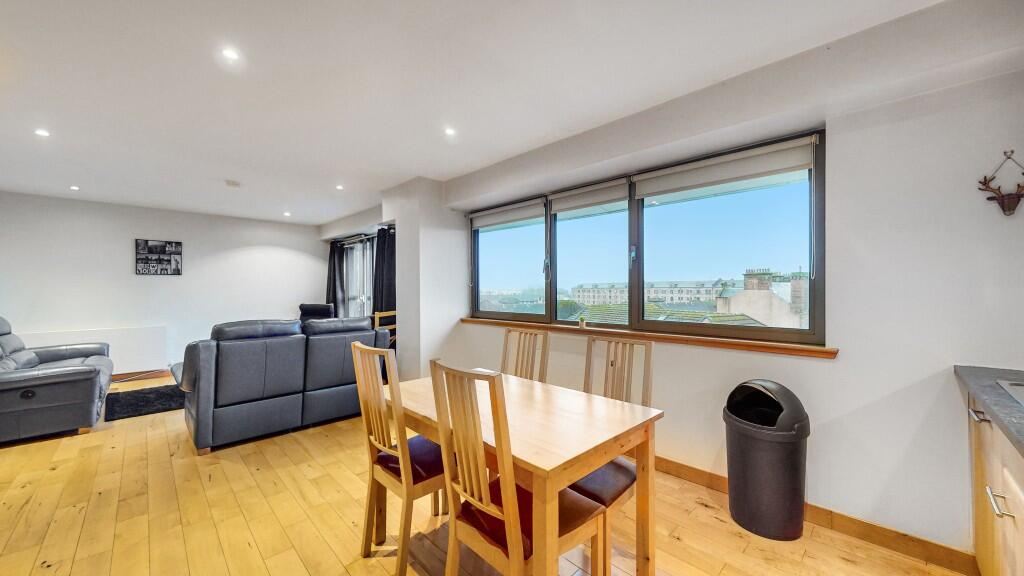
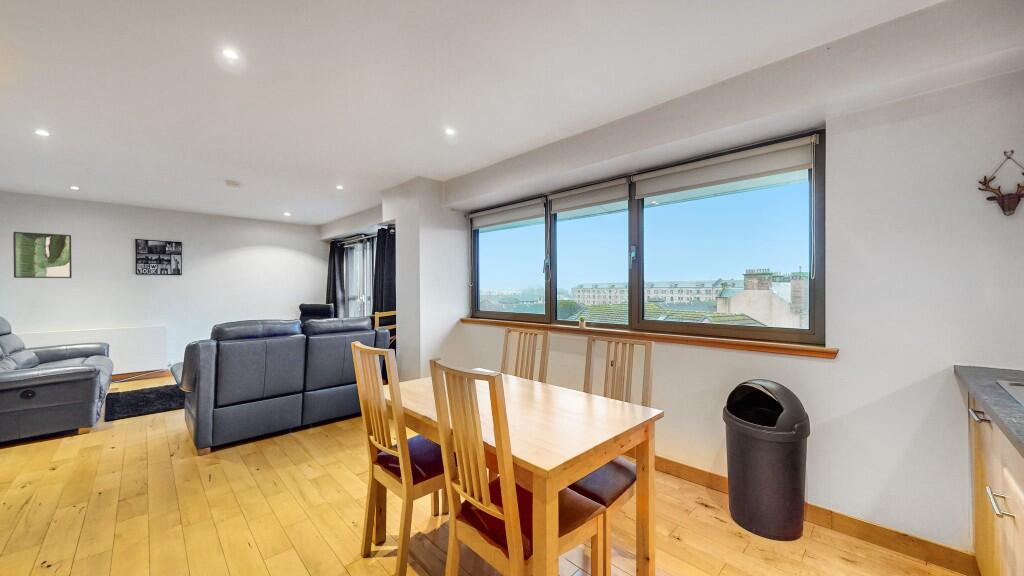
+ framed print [12,231,73,279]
